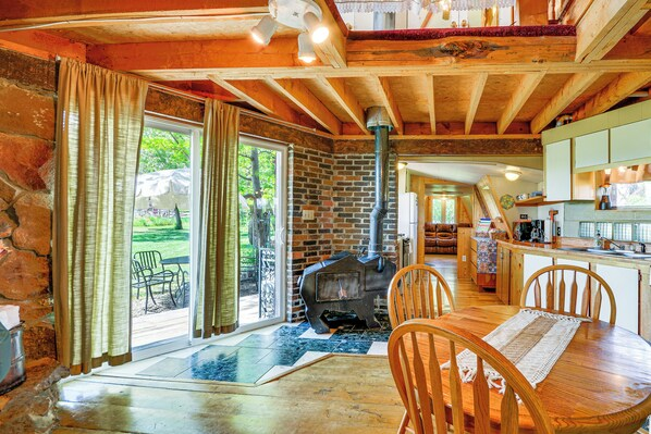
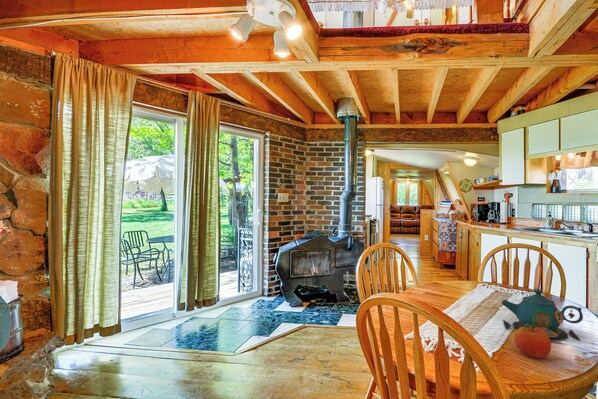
+ fruit [513,323,552,359]
+ teapot [500,288,584,343]
